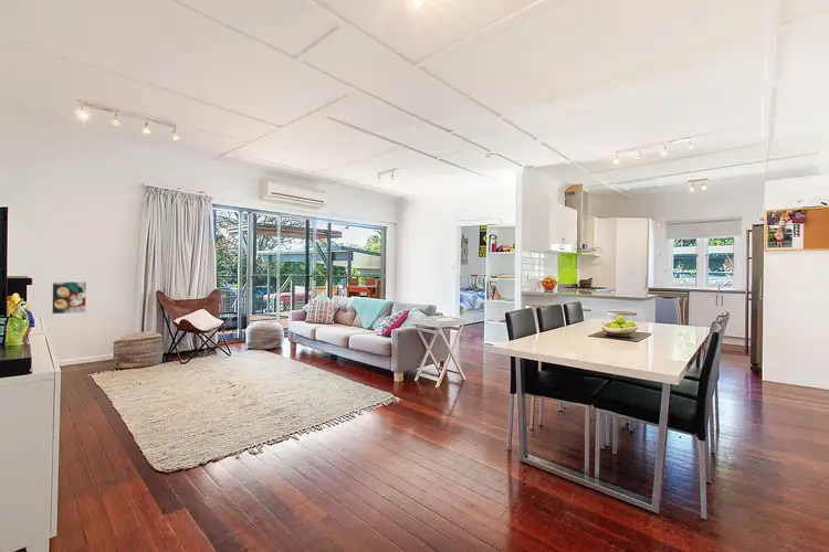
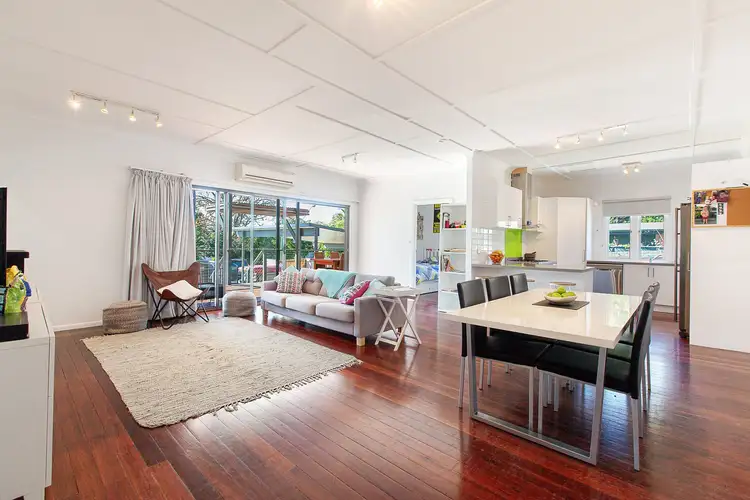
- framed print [51,280,87,316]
